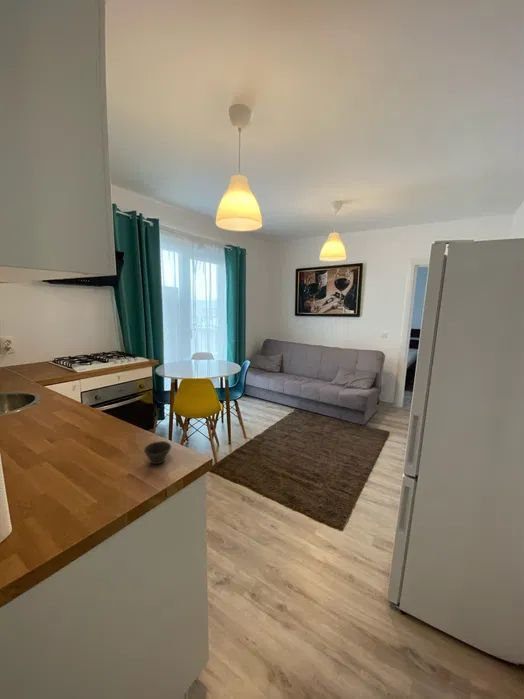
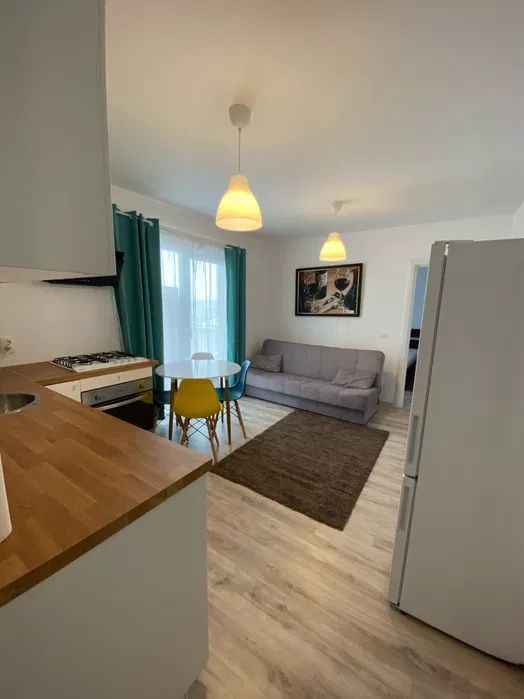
- cup [143,440,172,465]
